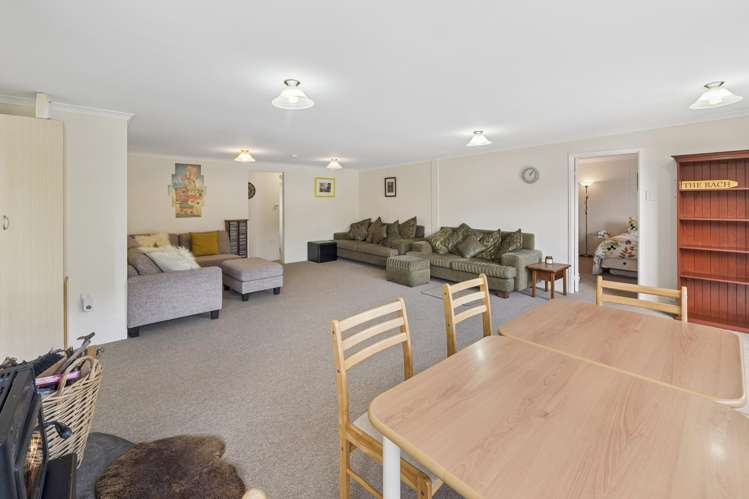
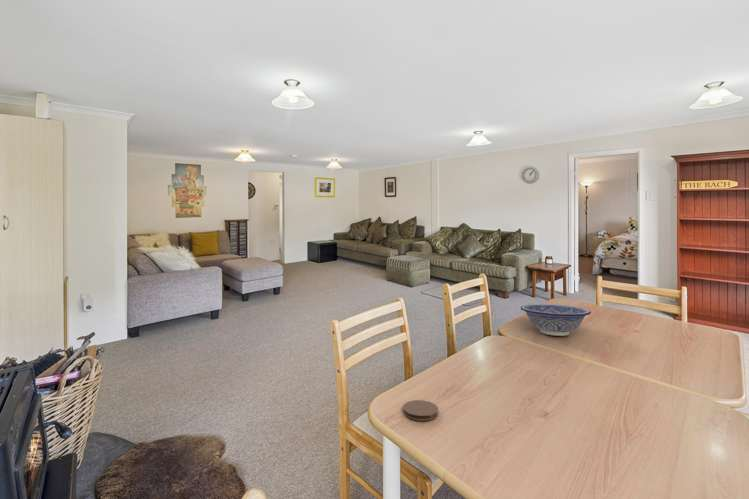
+ coaster [402,399,439,422]
+ decorative bowl [520,303,592,337]
